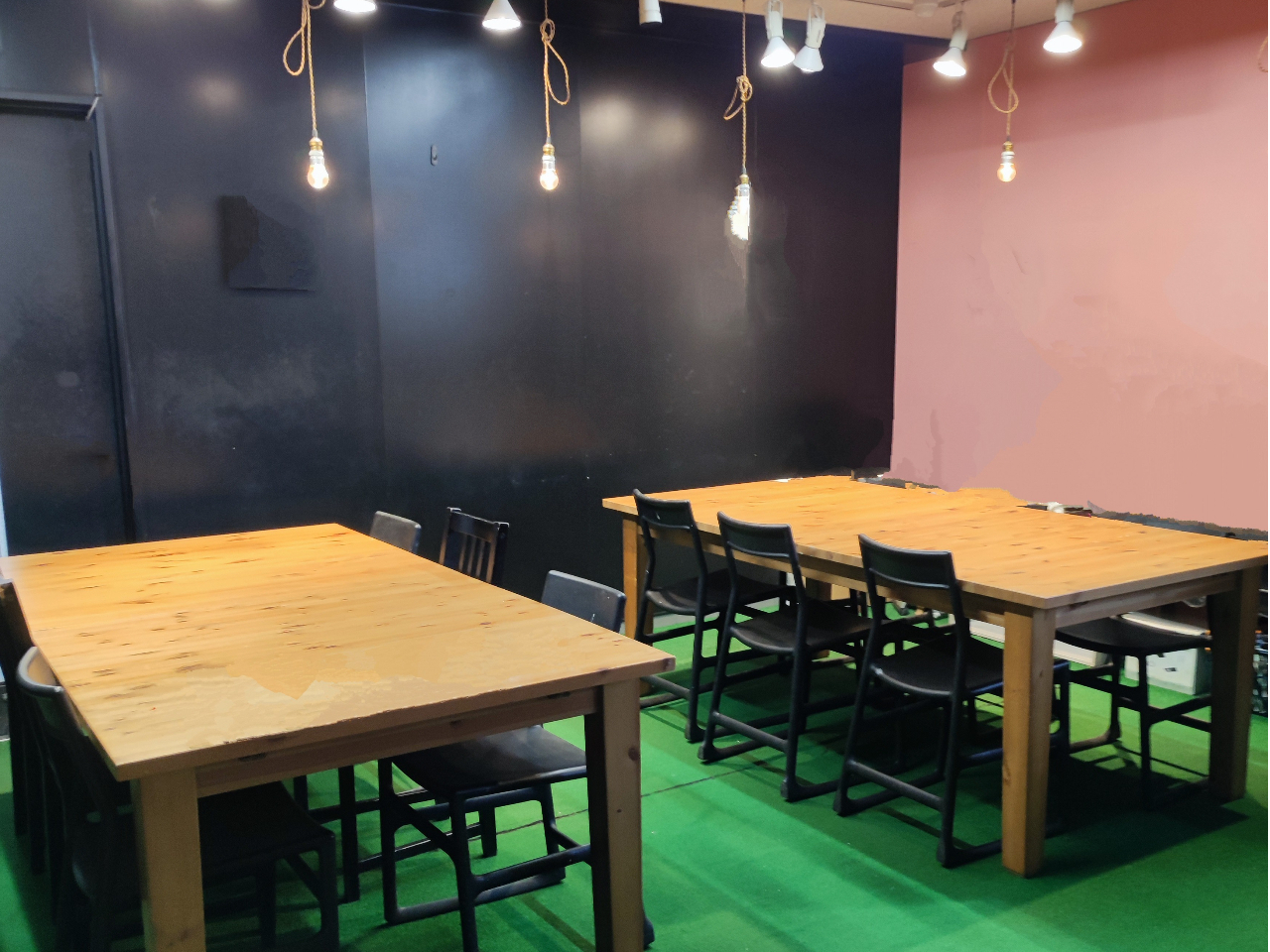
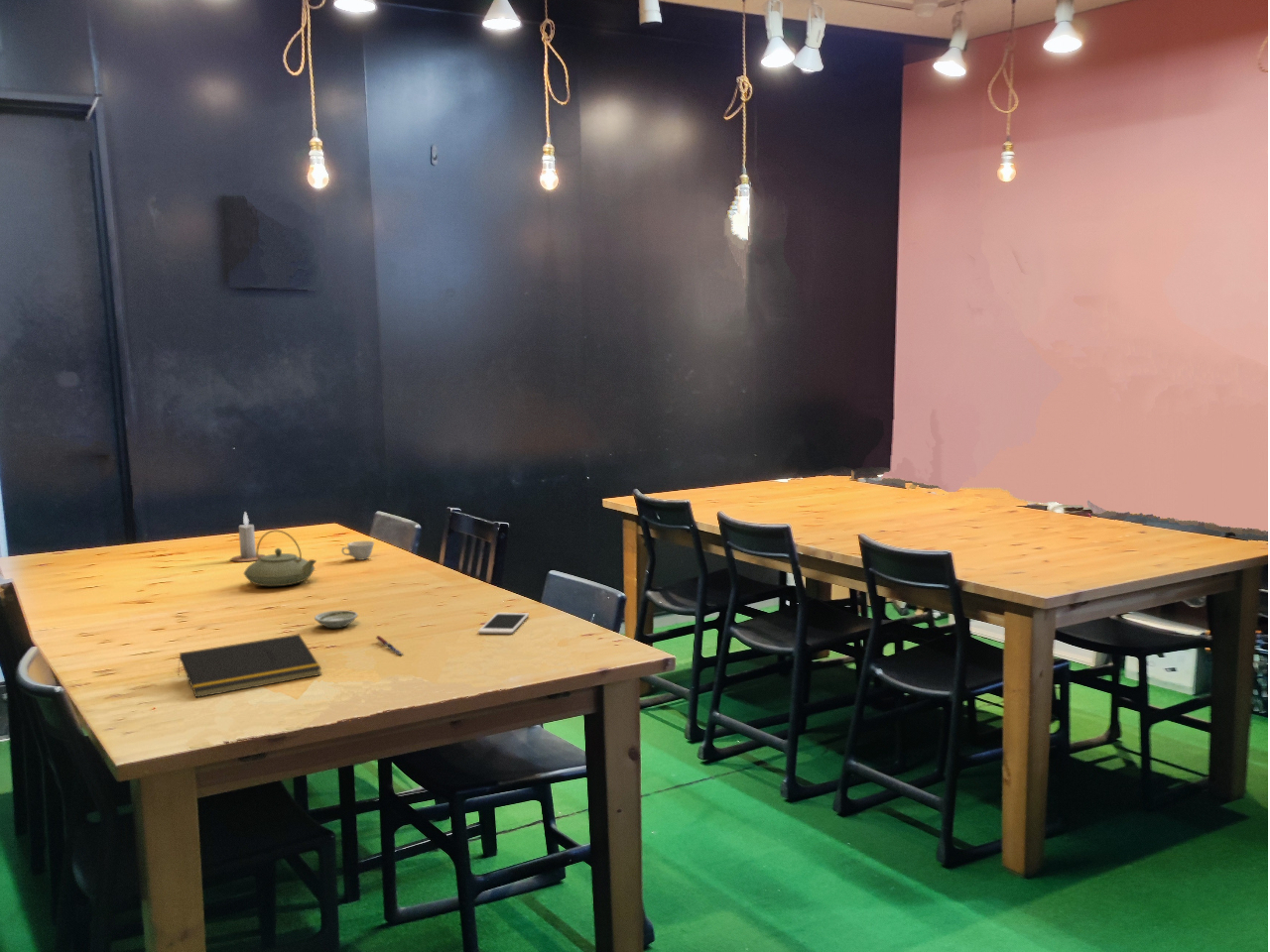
+ cell phone [477,612,530,635]
+ teacup [340,540,375,561]
+ notepad [177,633,322,698]
+ candle [230,511,266,562]
+ teapot [243,530,318,587]
+ pen [375,635,405,656]
+ saucer [314,610,359,629]
